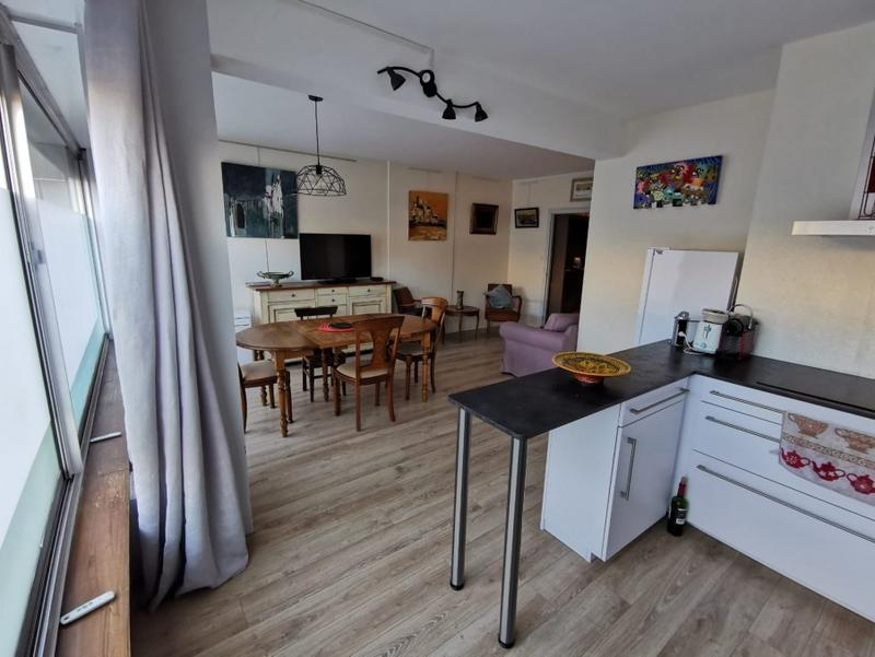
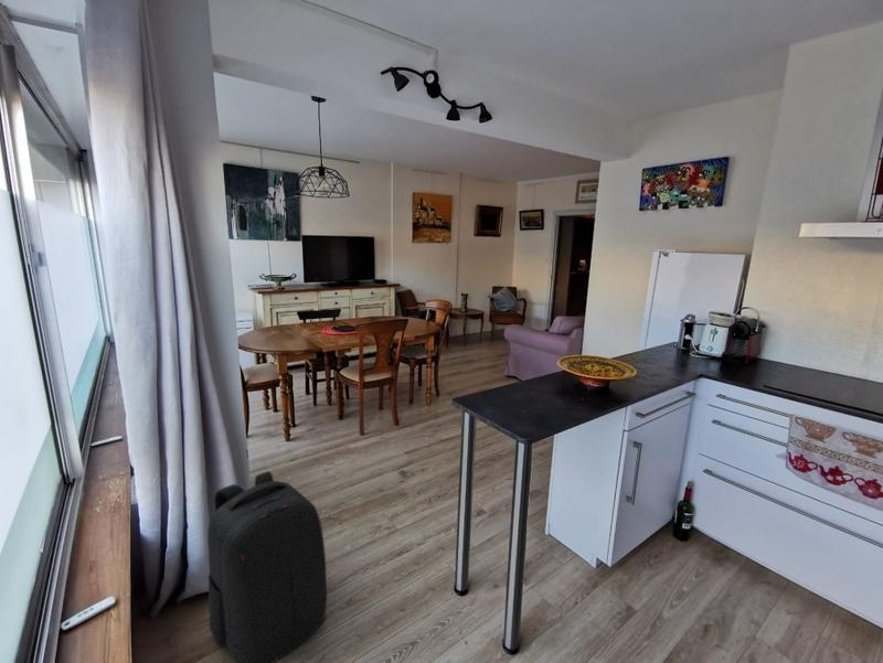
+ backpack [206,470,328,663]
